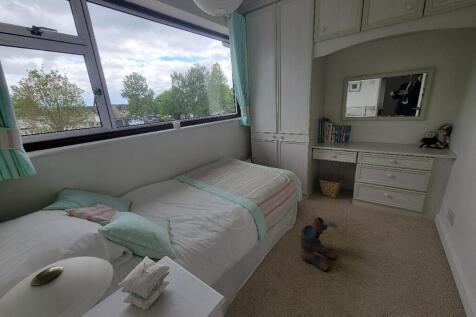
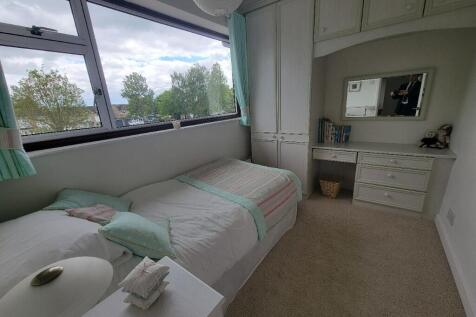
- boots [299,216,339,272]
